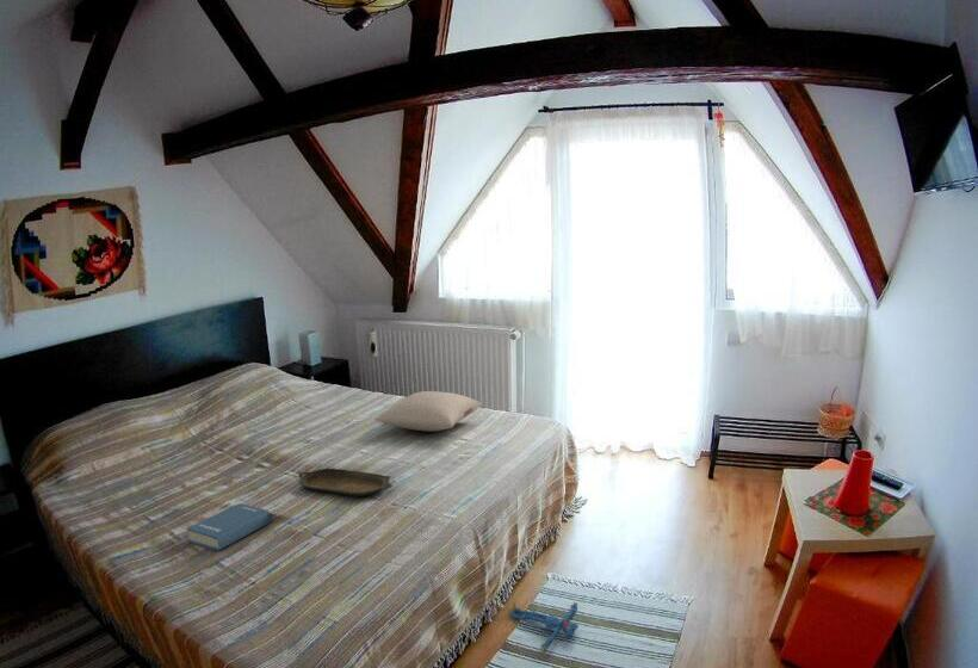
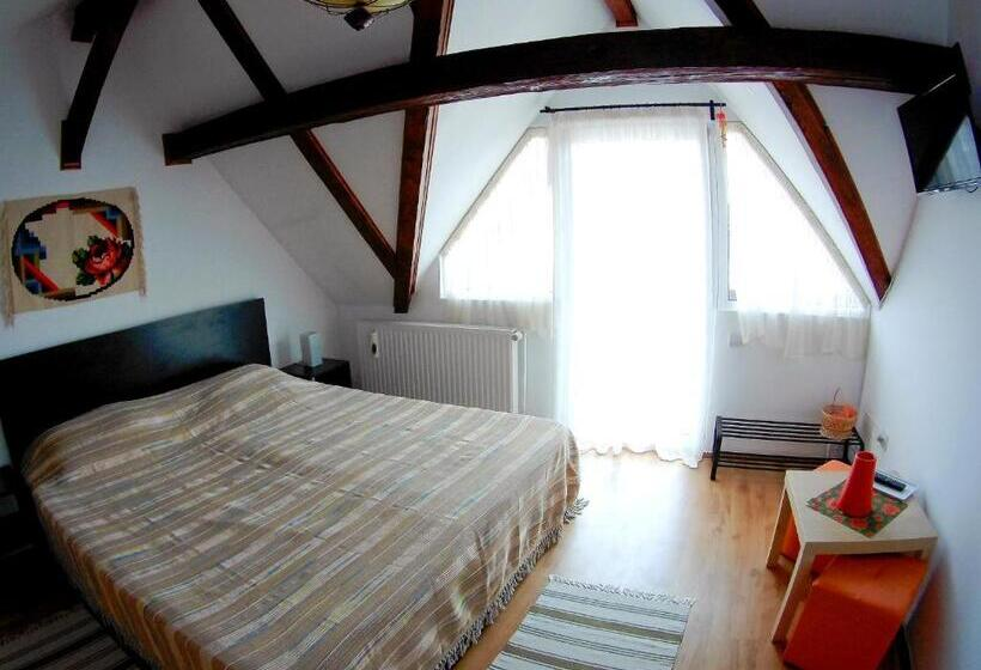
- plush toy [507,601,580,655]
- serving tray [297,468,392,497]
- pillow [373,390,482,432]
- book [186,502,272,552]
